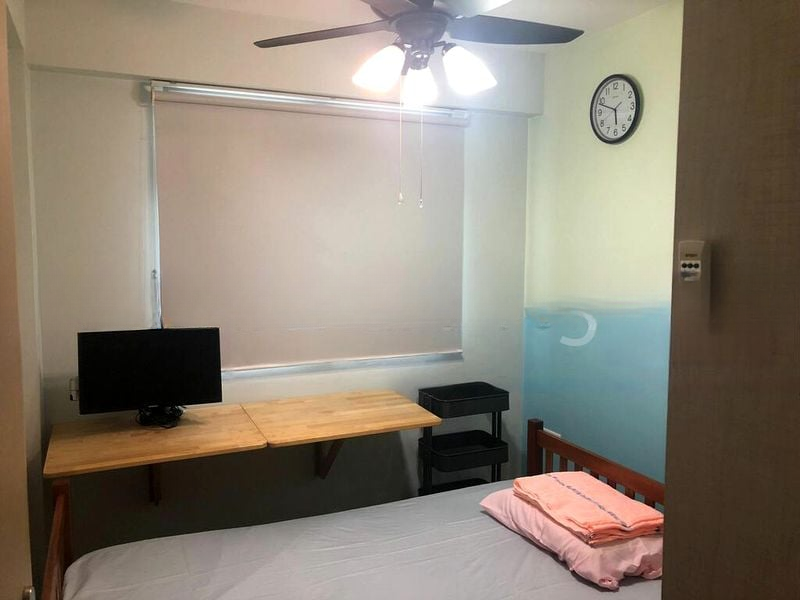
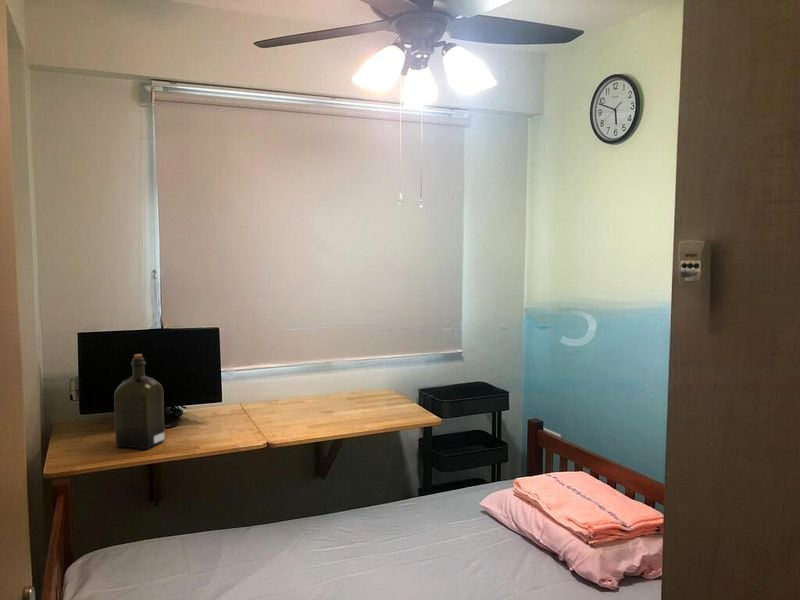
+ liquor [113,353,165,450]
